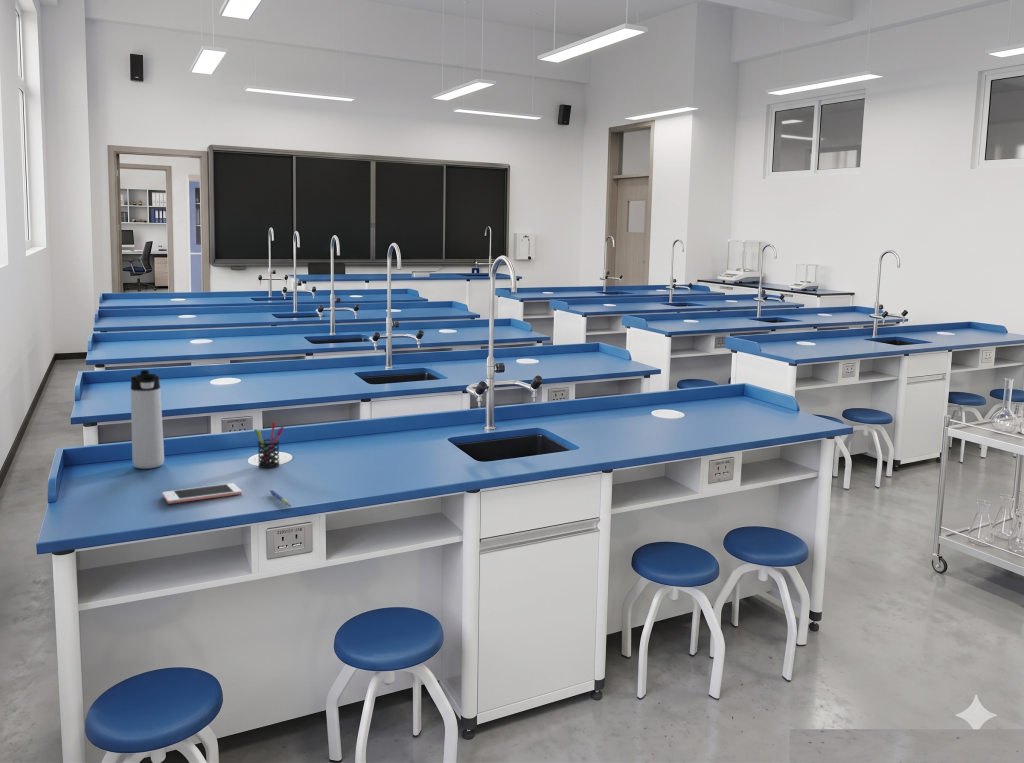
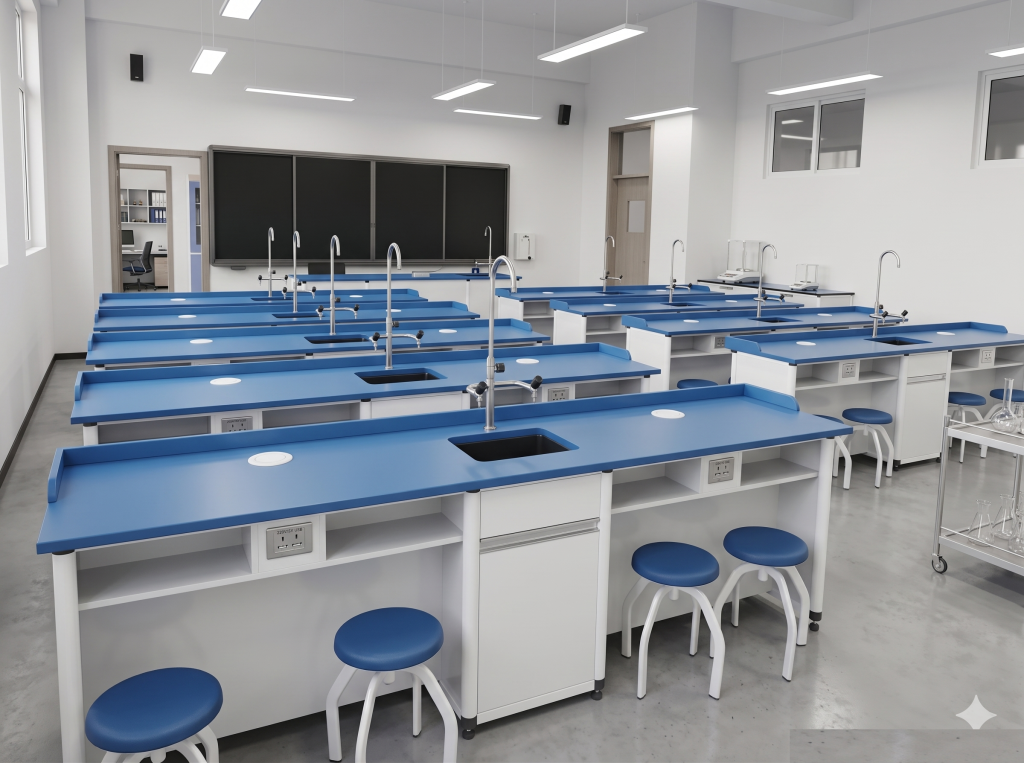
- pen holder [253,421,285,469]
- cell phone [161,482,243,505]
- thermos bottle [130,369,165,470]
- pen [269,489,292,507]
